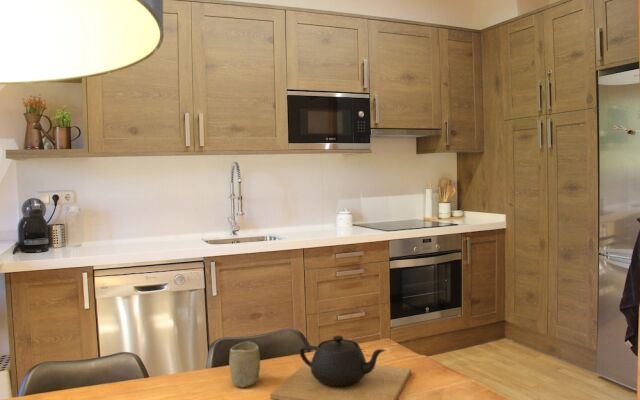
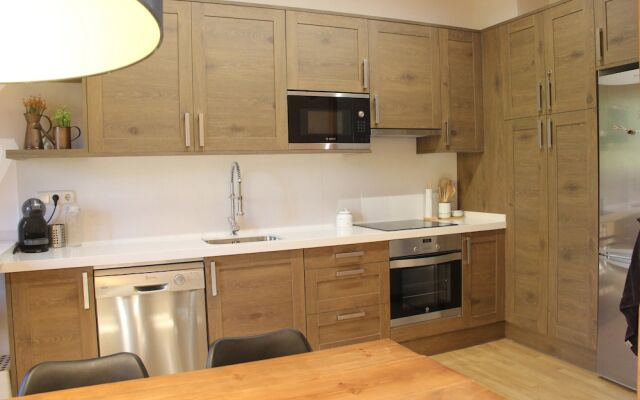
- teapot [269,334,412,400]
- cup [228,341,261,388]
